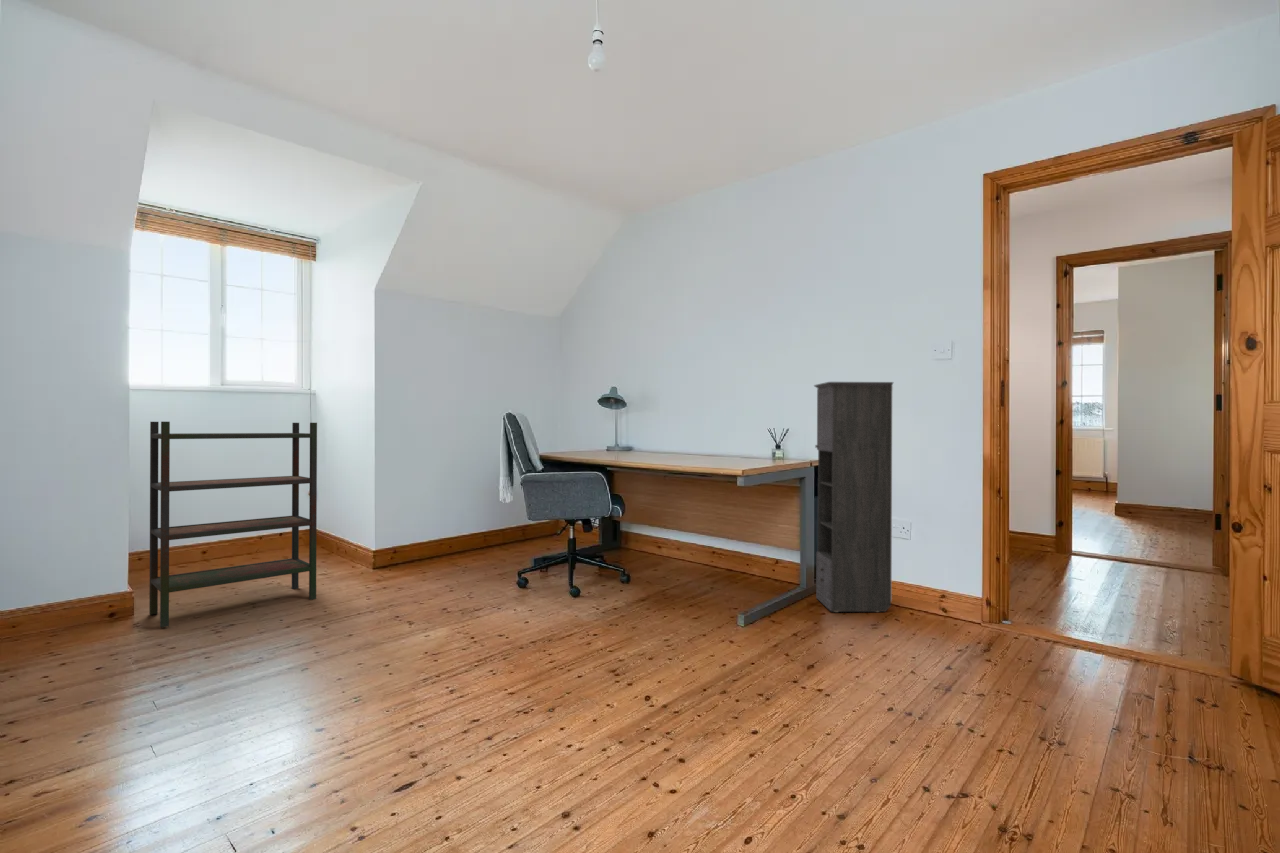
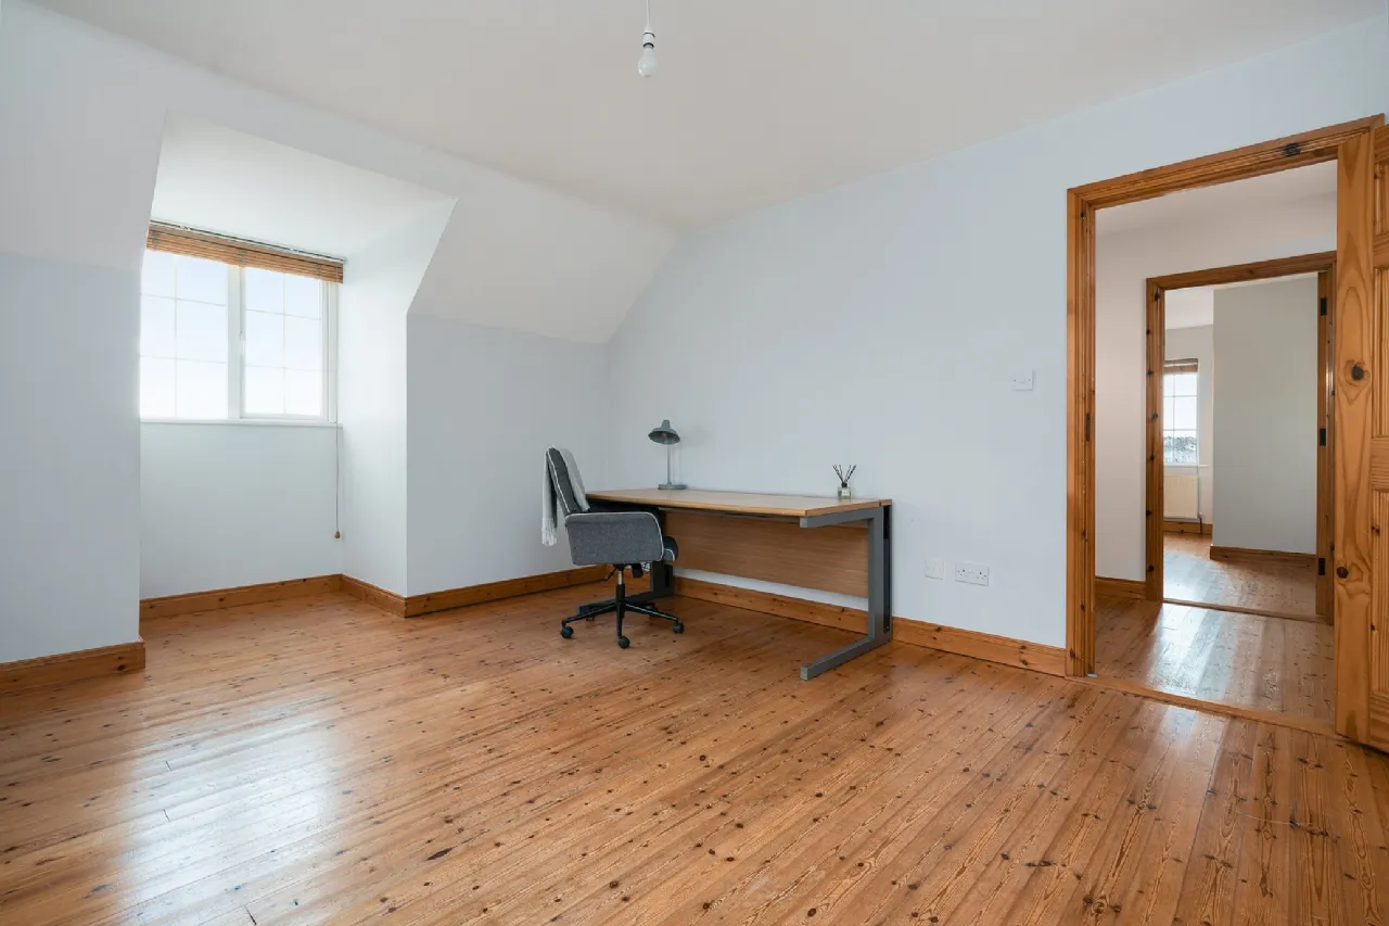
- bookshelf [148,421,318,628]
- storage cabinet [813,381,894,613]
